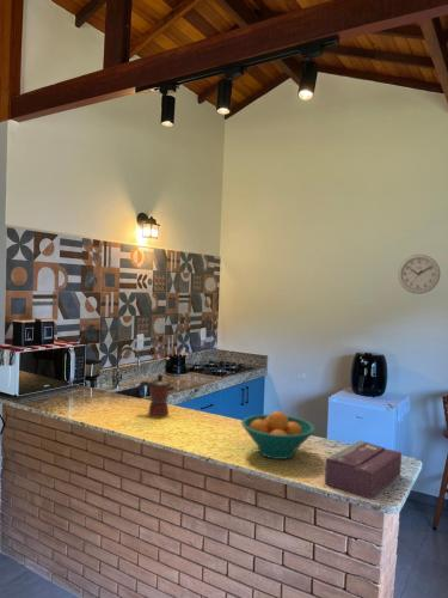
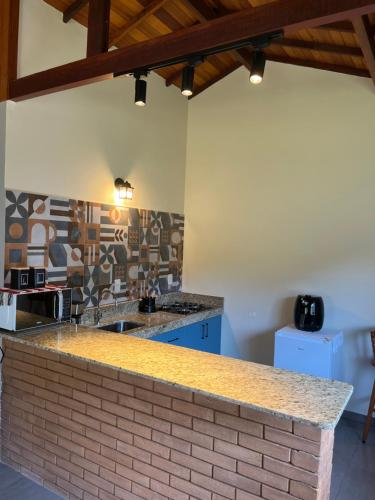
- wall clock [397,254,442,295]
- fruit bowl [240,410,317,460]
- coffee maker [139,373,173,416]
- tissue box [324,439,403,500]
